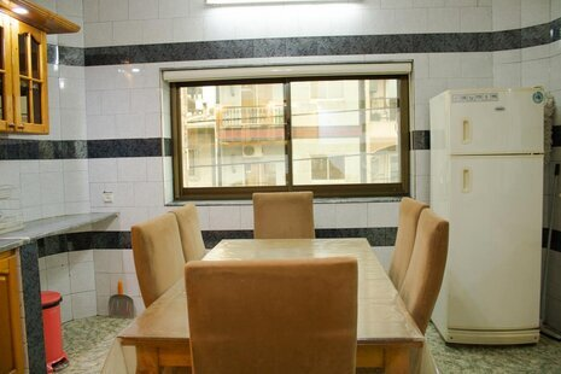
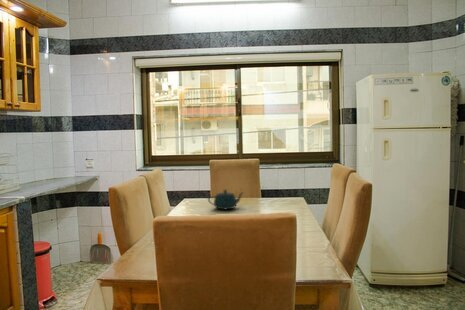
+ teapot [207,189,245,211]
